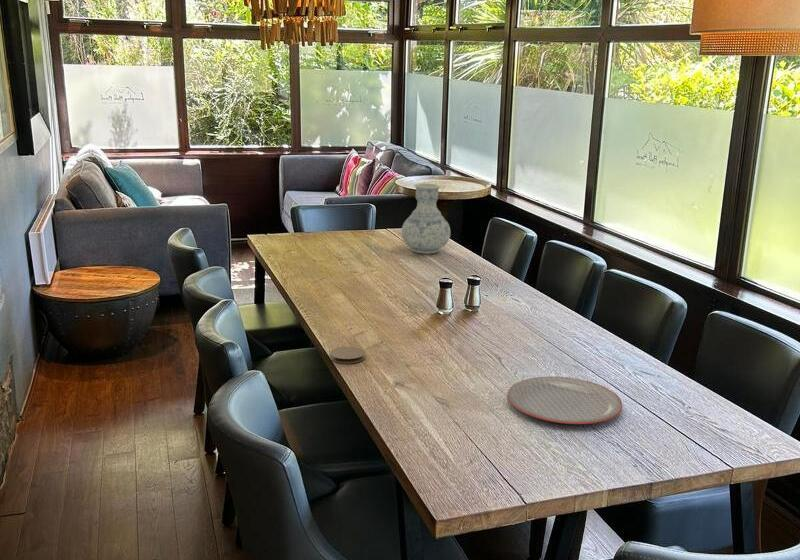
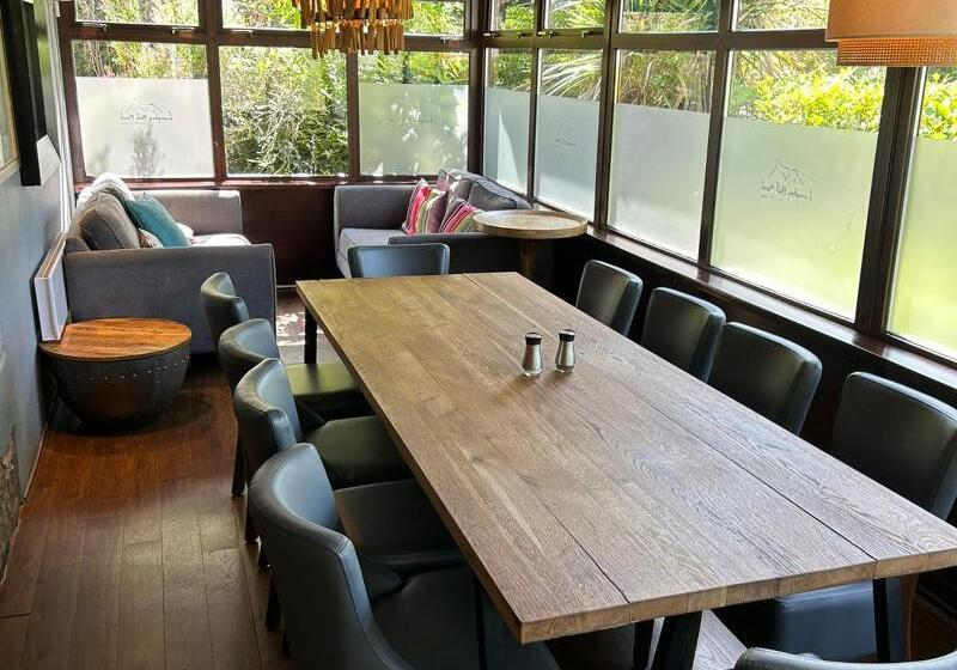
- vase [400,182,451,255]
- coaster [329,346,366,364]
- plate [506,376,624,425]
